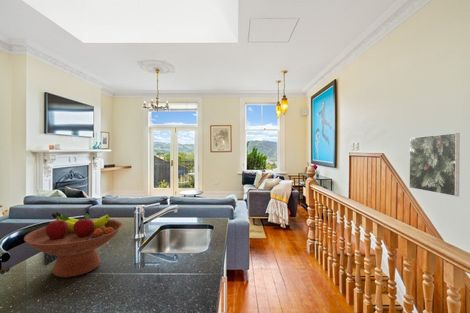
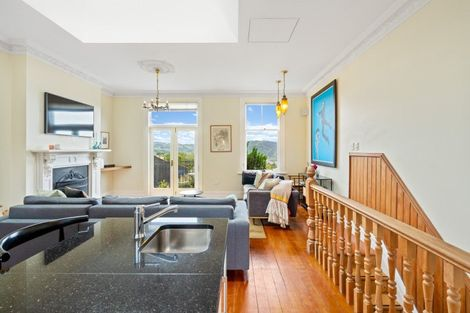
- fruit bowl [23,211,123,279]
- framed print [408,132,461,197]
